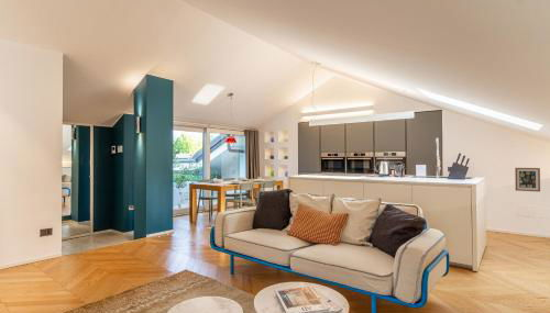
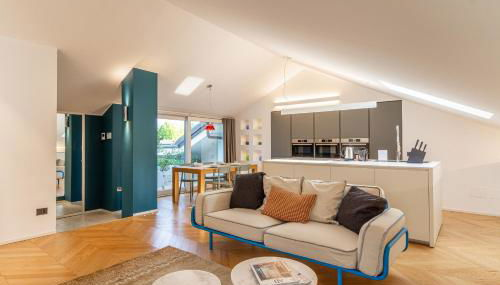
- wall art [514,167,541,193]
